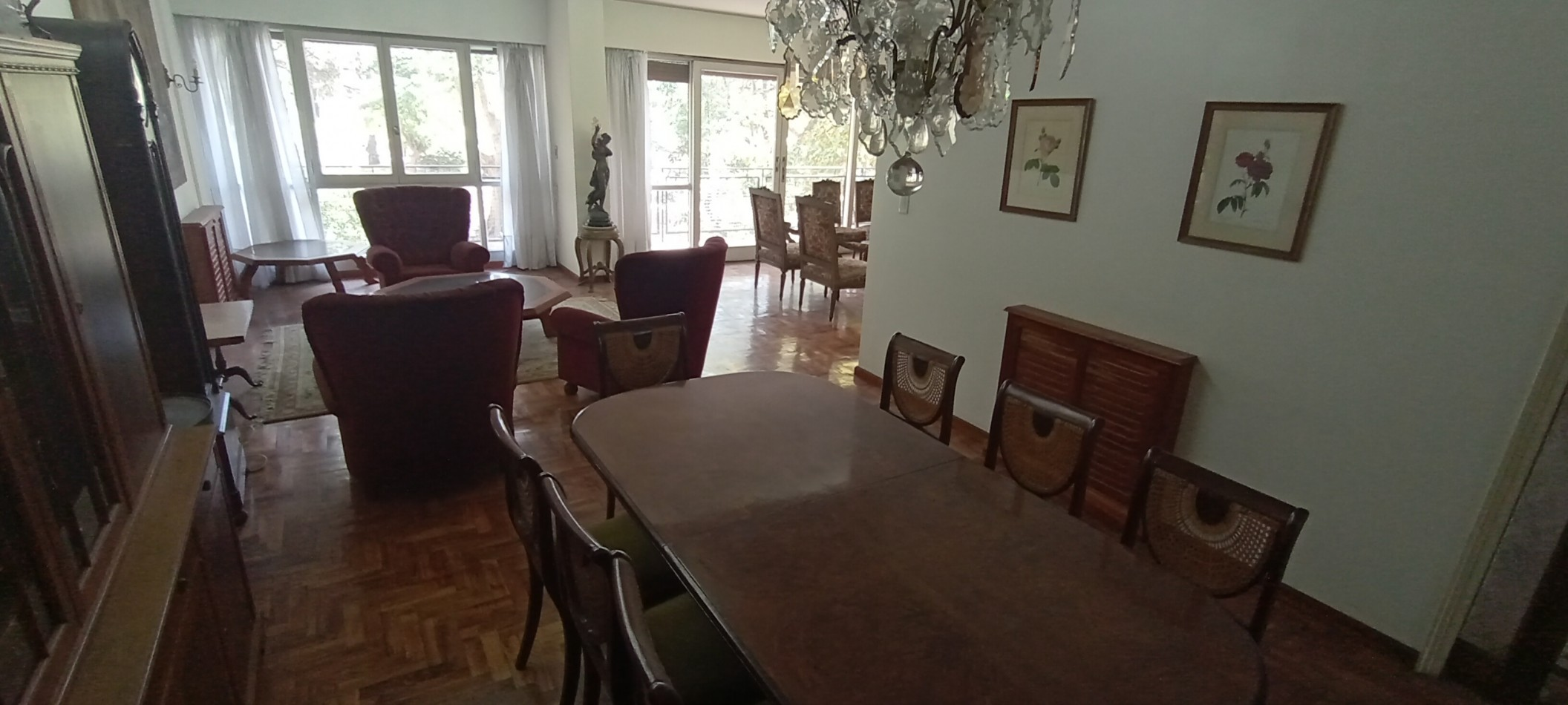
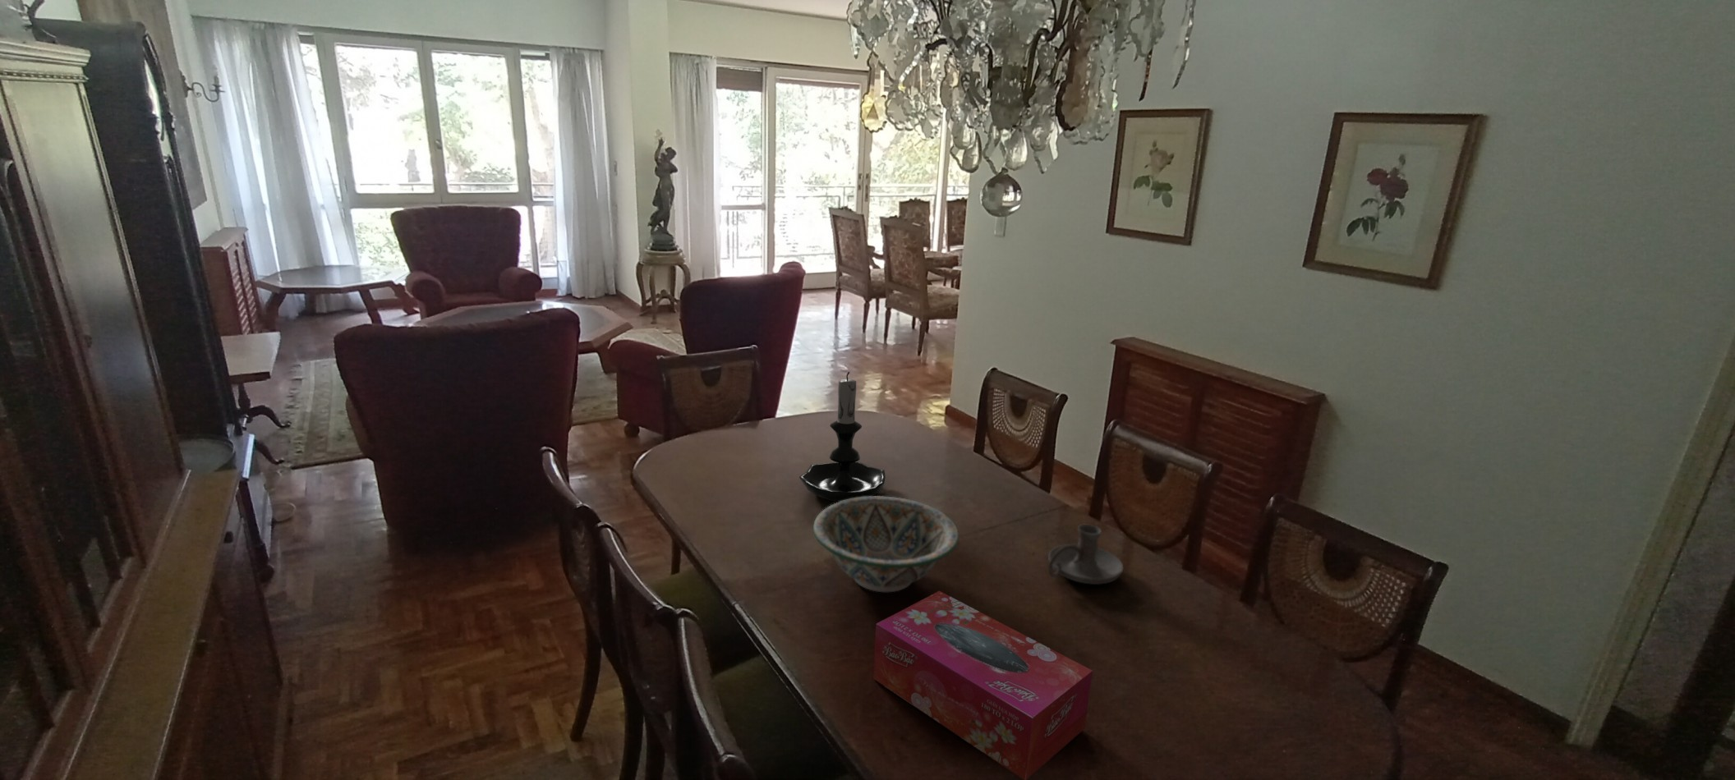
+ candle holder [1048,523,1124,585]
+ tissue box [872,591,1093,780]
+ candle holder [799,371,886,501]
+ decorative bowl [812,496,959,593]
